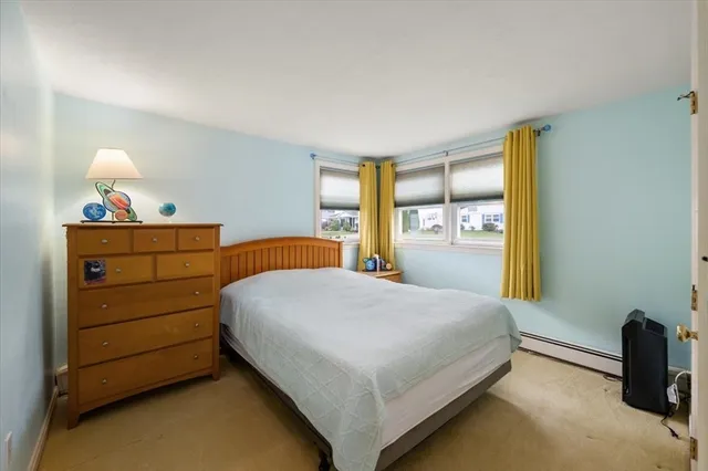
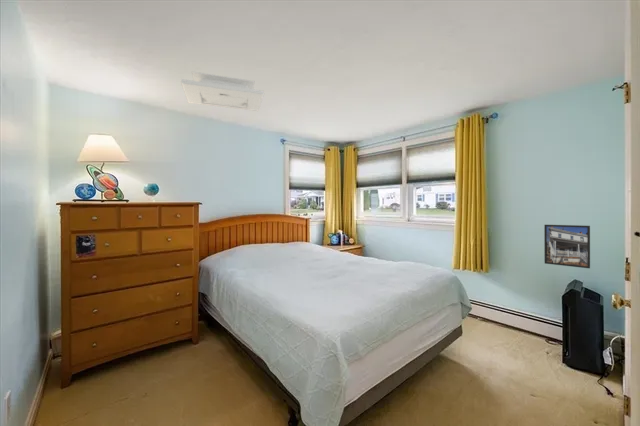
+ ceiling light [180,70,265,112]
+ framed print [543,224,591,269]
